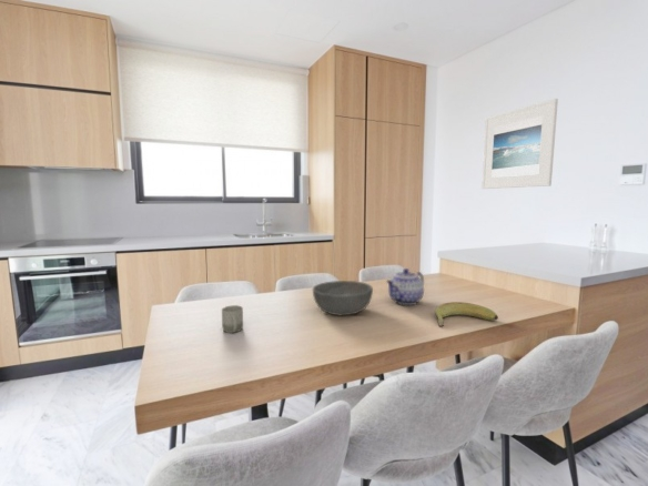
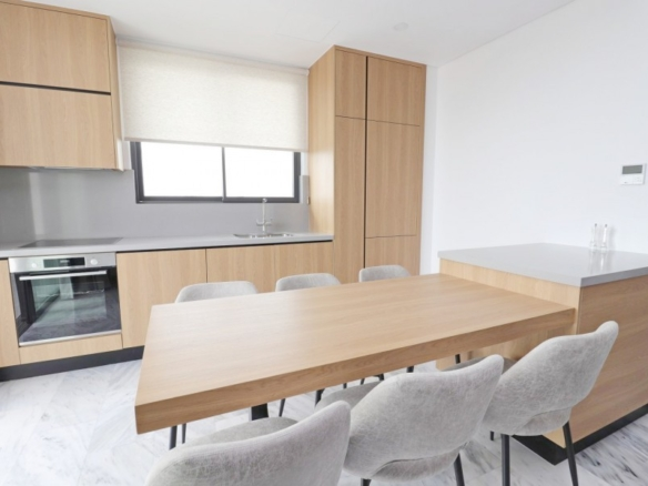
- cup [221,304,244,334]
- bowl [312,280,374,316]
- teapot [385,267,425,306]
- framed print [480,98,559,190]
- banana [434,301,499,327]
